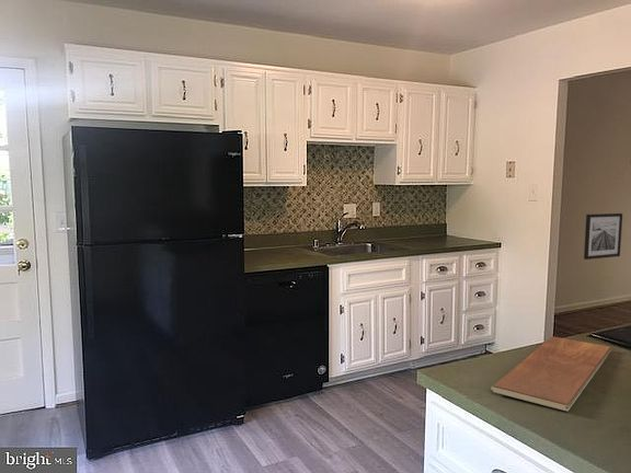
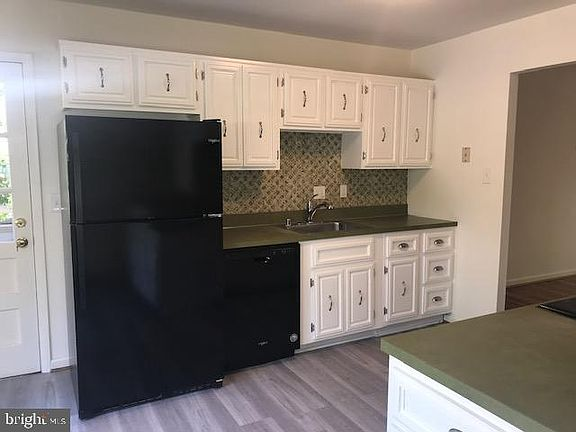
- chopping board [490,335,611,413]
- wall art [583,212,623,261]
